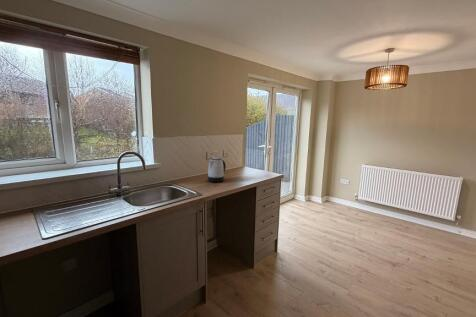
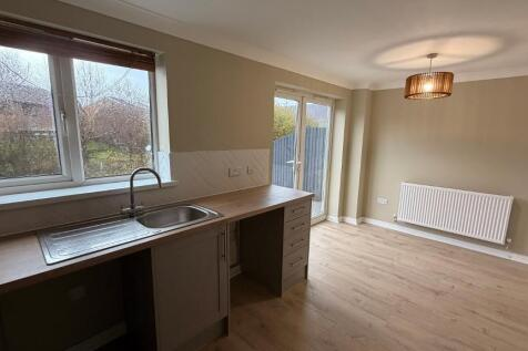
- kettle [207,156,227,183]
